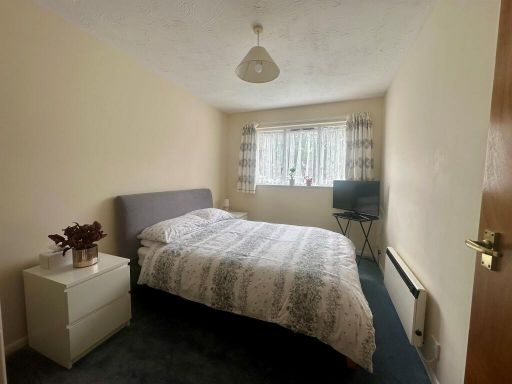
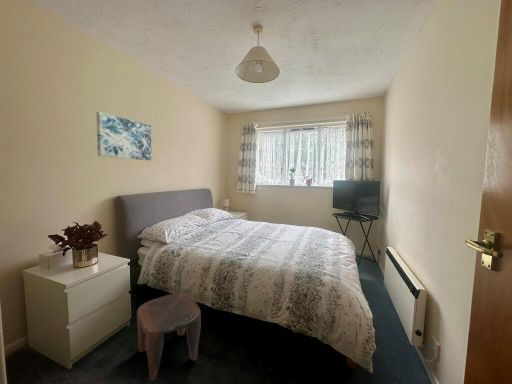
+ wall art [95,111,152,161]
+ stool [136,292,202,382]
